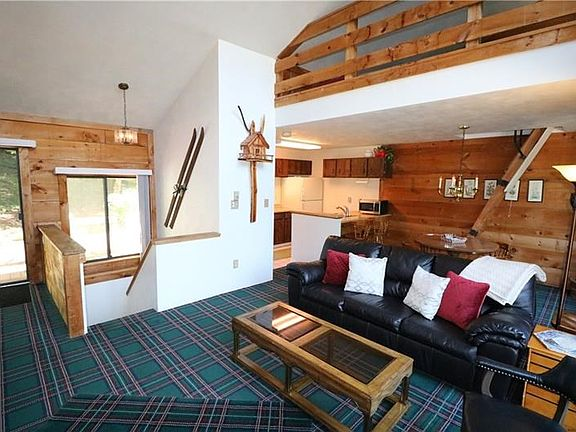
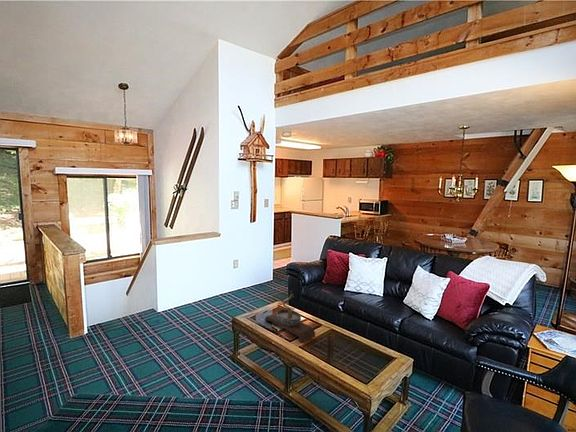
+ bonsai tree [264,290,316,344]
